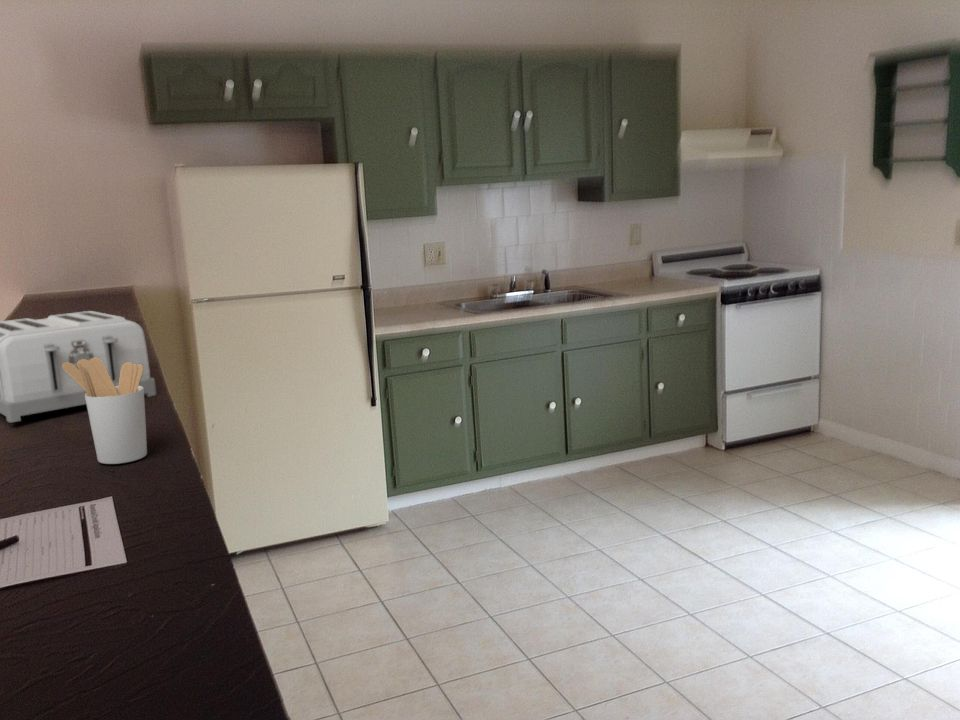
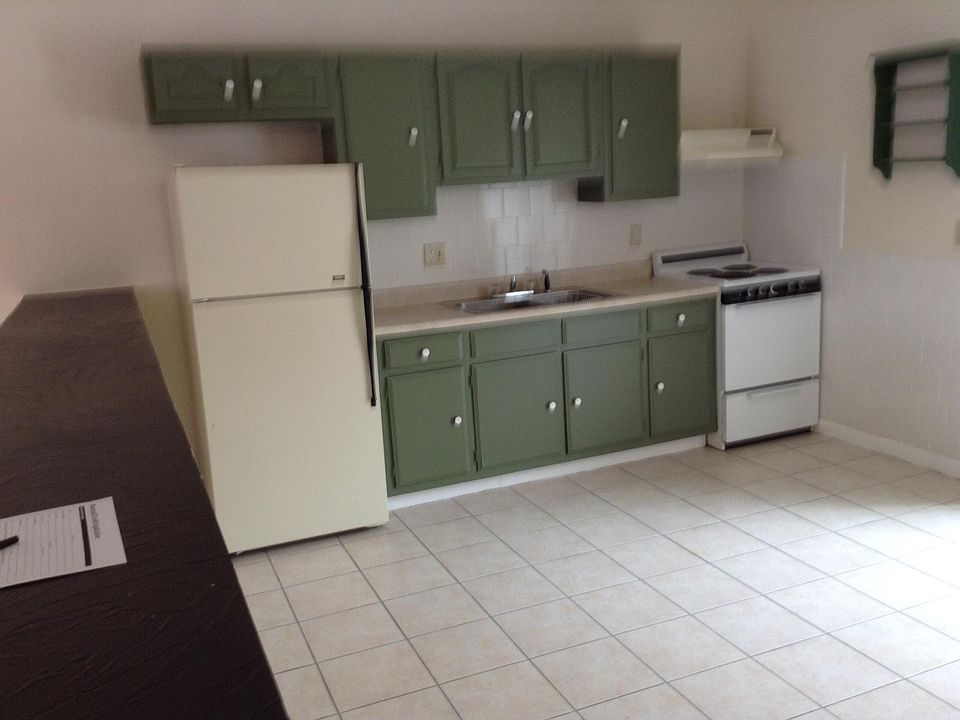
- toaster [0,310,158,424]
- utensil holder [62,357,148,465]
